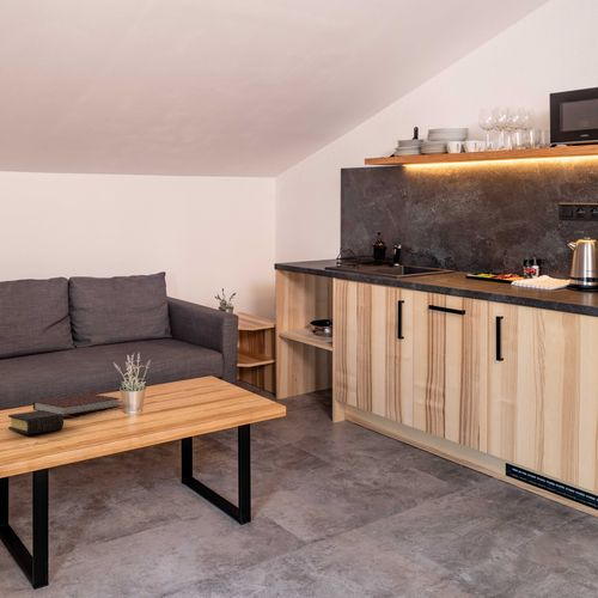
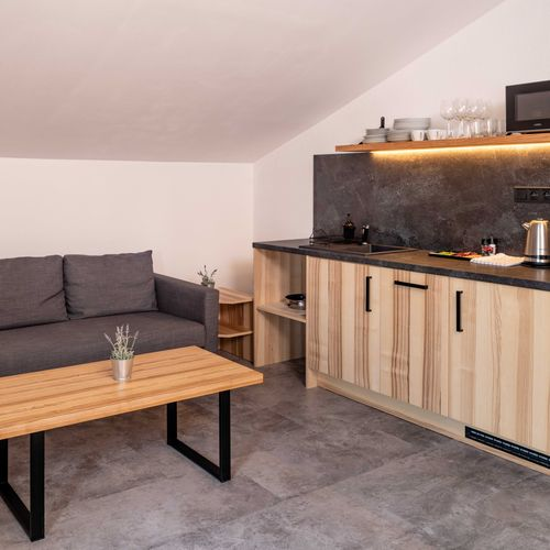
- book [7,410,65,435]
- notebook [32,392,121,416]
